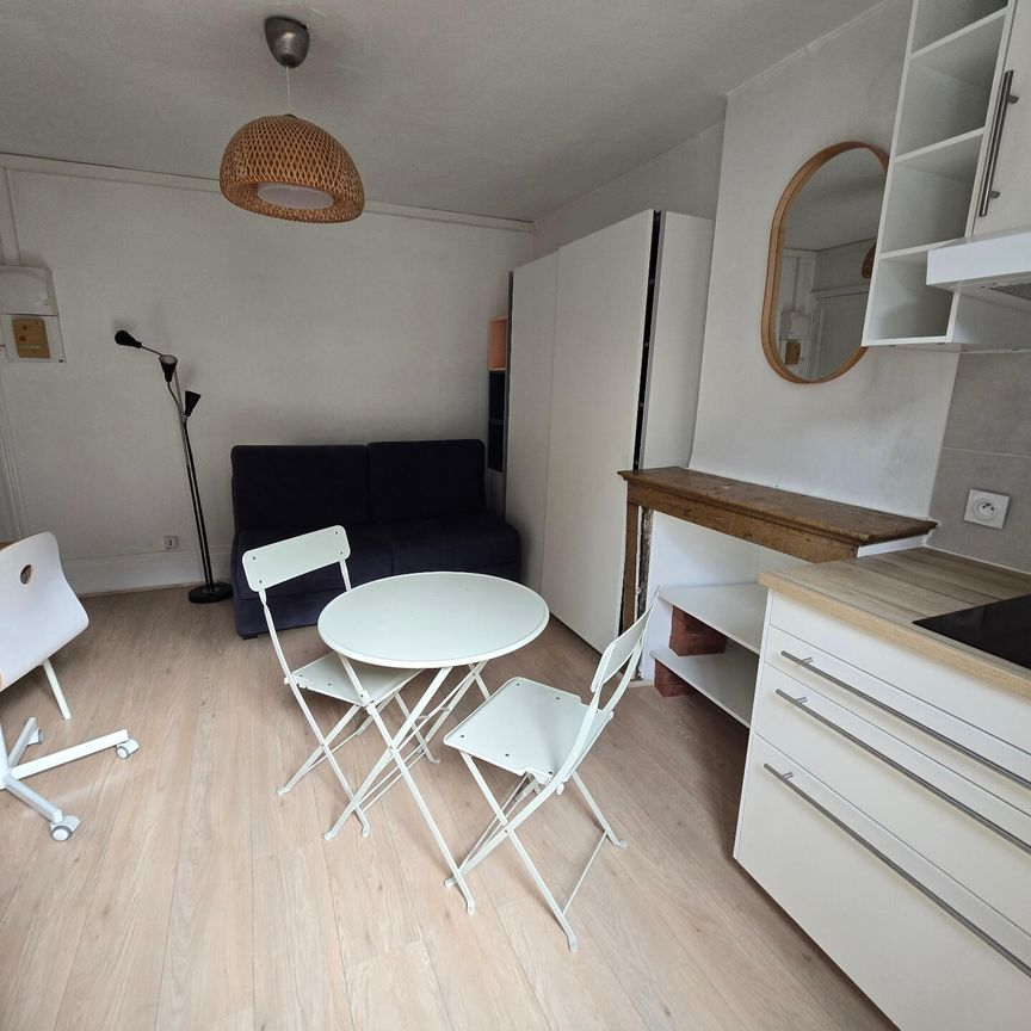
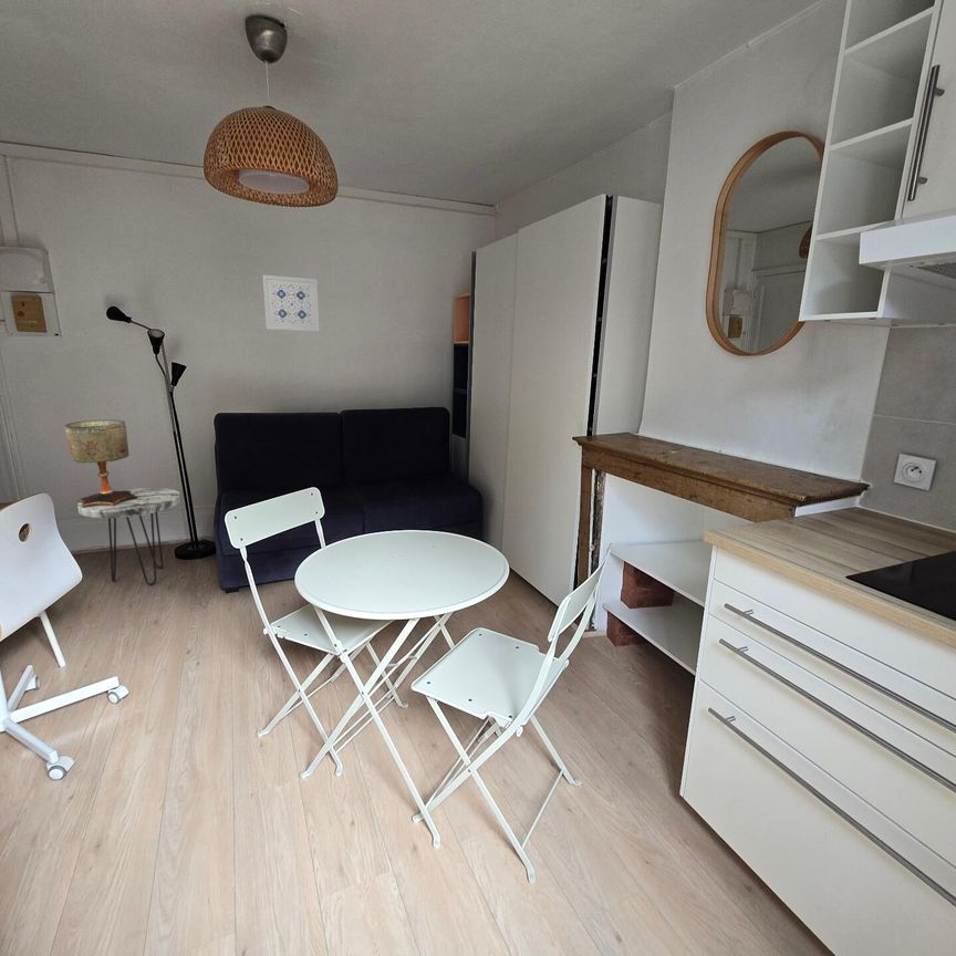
+ table lamp [64,418,137,507]
+ wall art [262,274,320,332]
+ side table [76,487,181,586]
